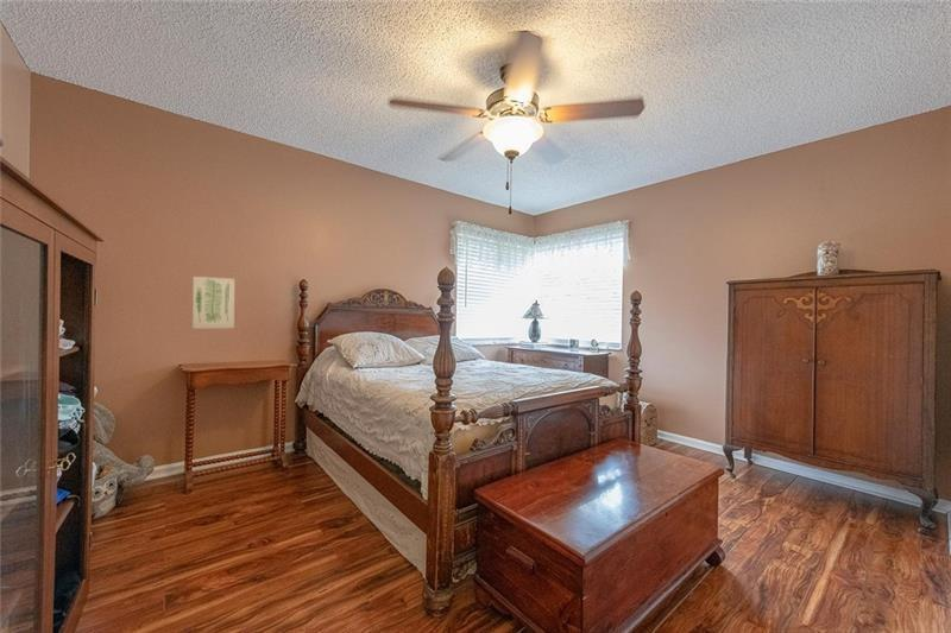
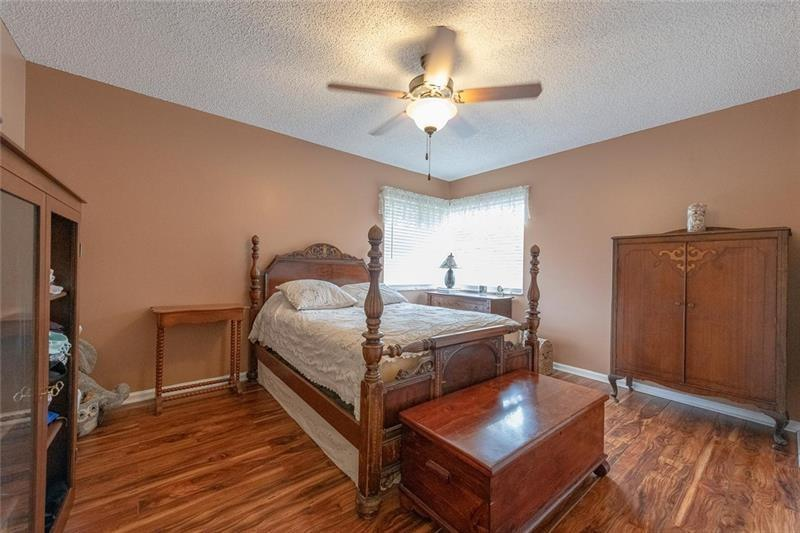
- wall art [191,276,235,330]
